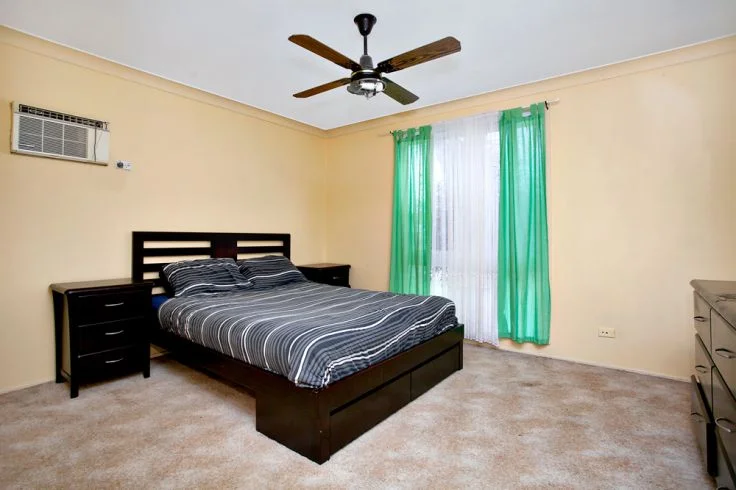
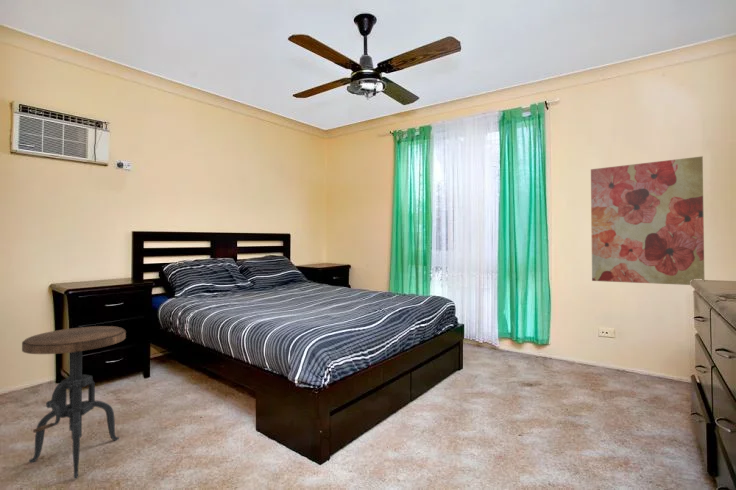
+ side table [21,325,127,479]
+ wall art [590,155,705,286]
